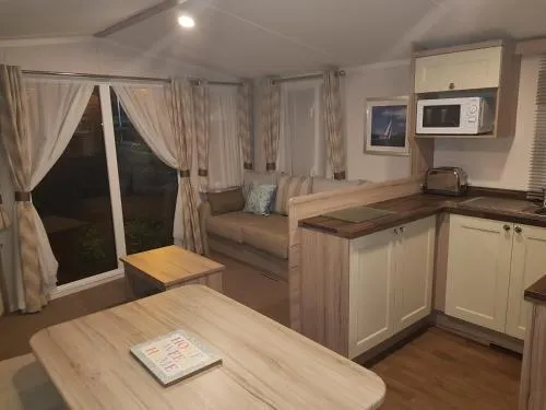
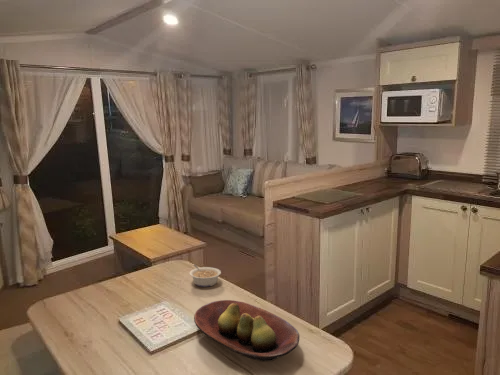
+ legume [189,263,222,288]
+ fruit bowl [193,299,301,362]
